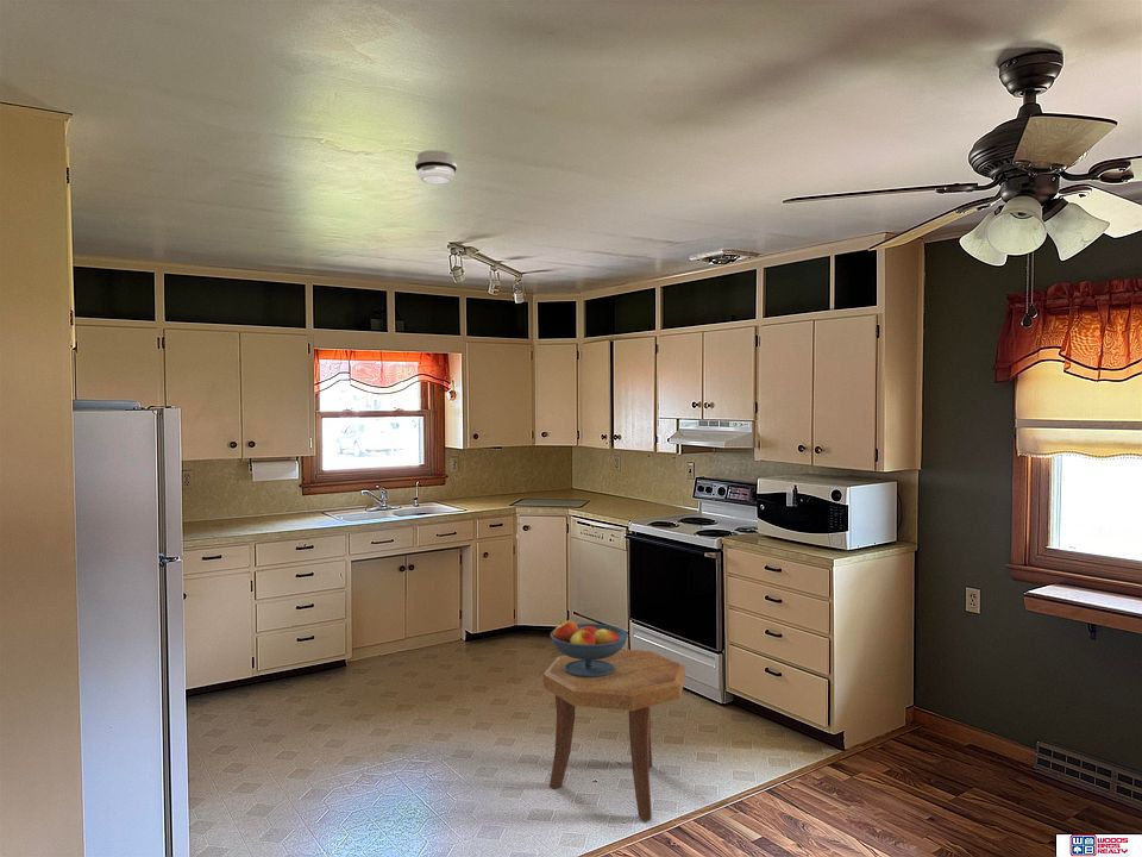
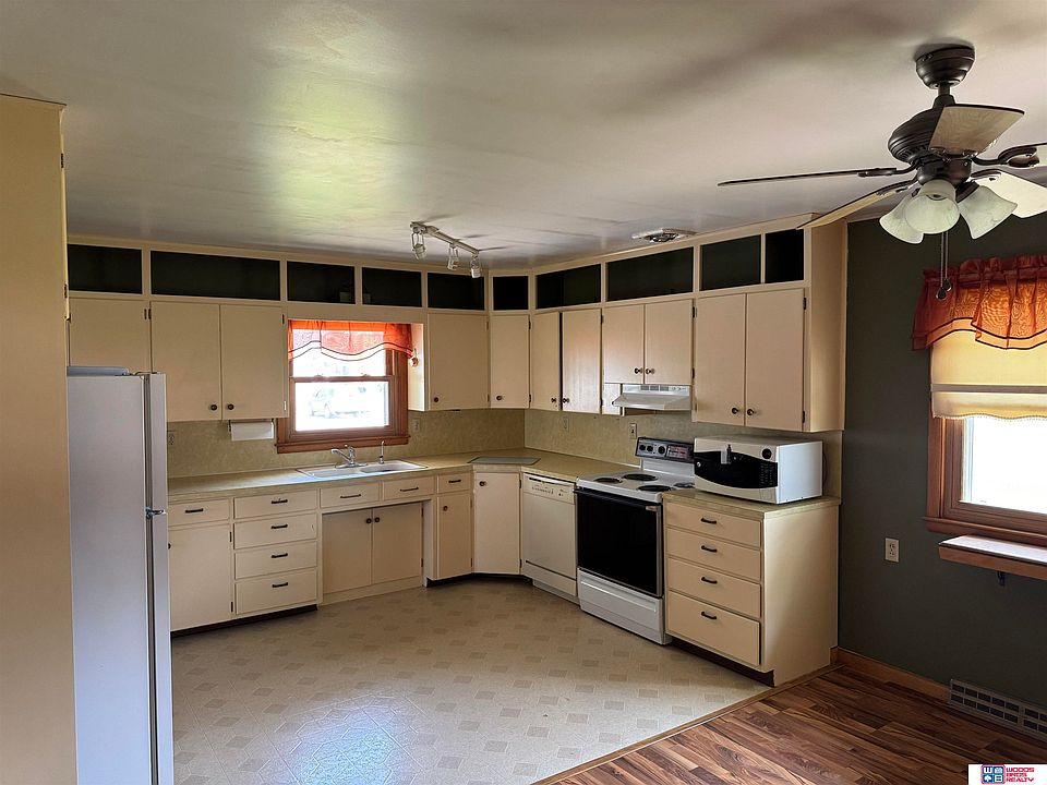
- fruit bowl [550,620,629,677]
- smoke detector [414,149,458,186]
- side table [542,649,686,821]
